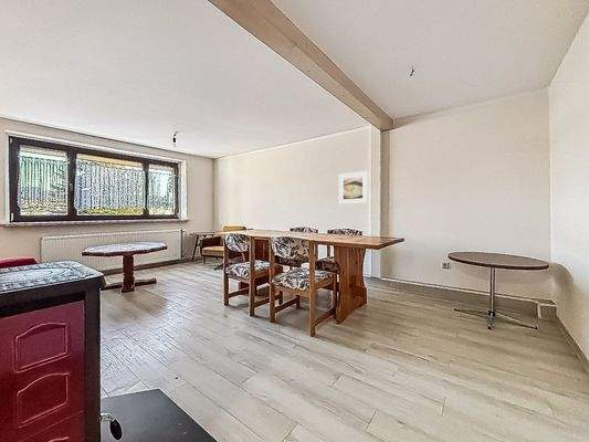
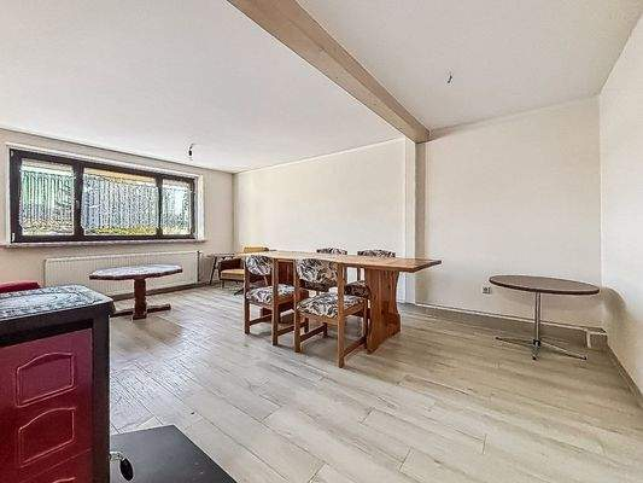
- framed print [338,170,369,206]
